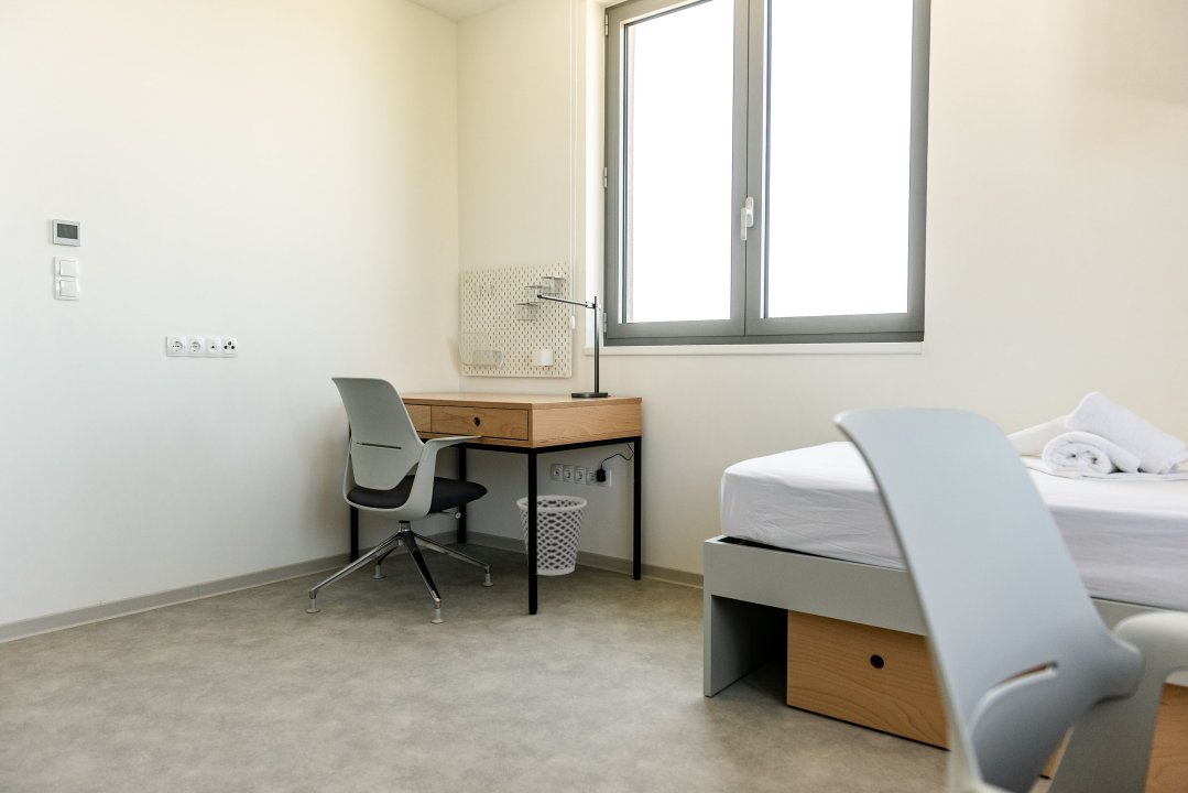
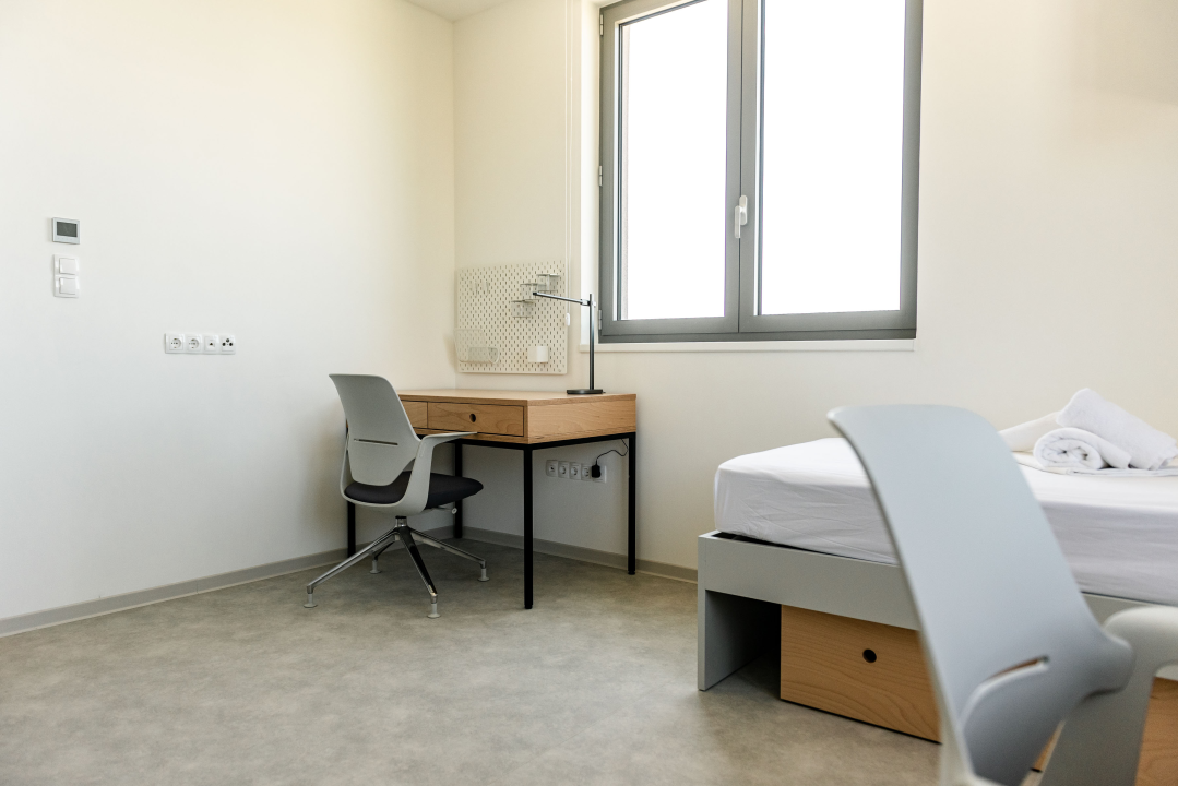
- wastebasket [516,495,588,576]
